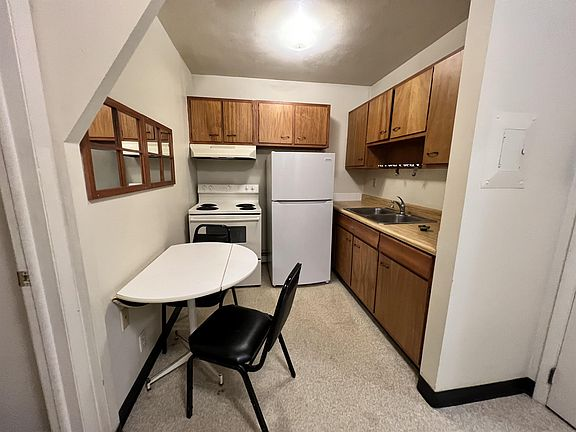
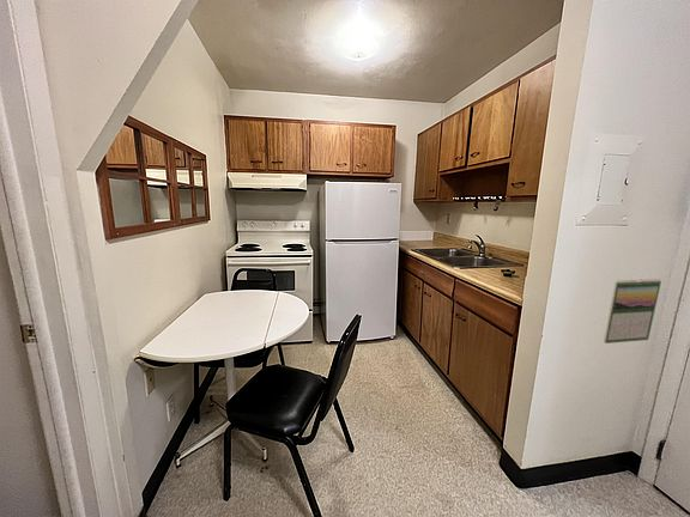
+ calendar [603,278,662,345]
